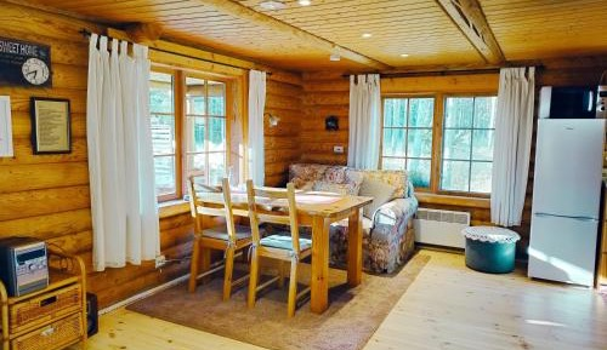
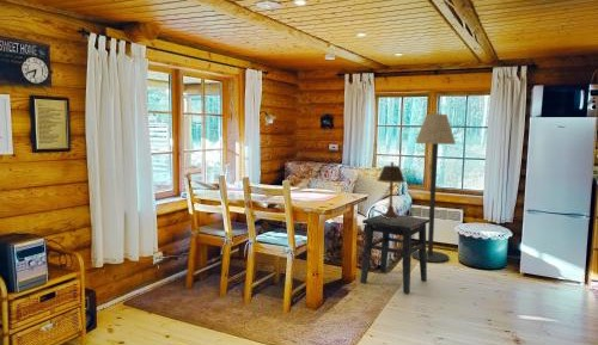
+ side table [359,212,429,295]
+ floor lamp [411,113,457,264]
+ table lamp [376,161,407,218]
